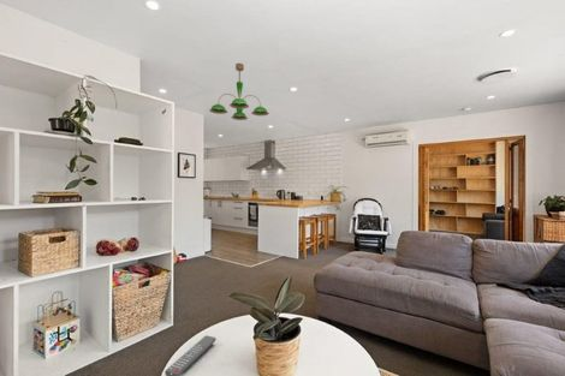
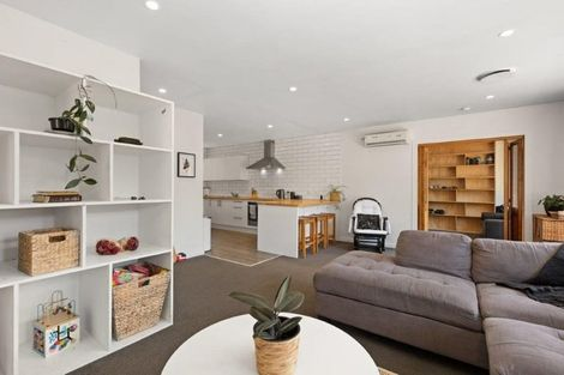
- remote control [163,334,218,376]
- ceiling light fixture [208,62,270,121]
